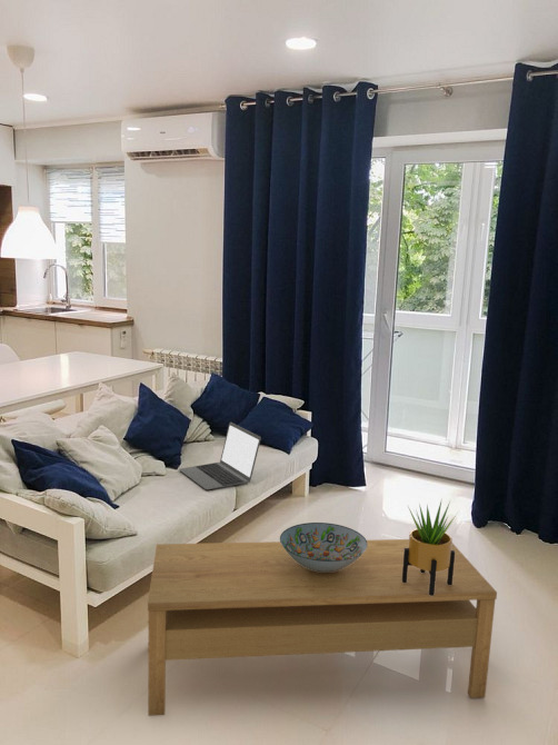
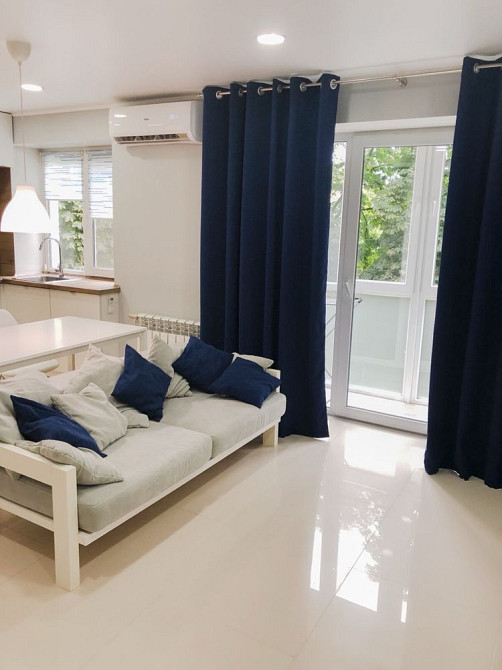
- coffee table [147,538,498,717]
- decorative bowl [279,522,368,572]
- laptop [178,421,262,490]
- potted plant [402,497,460,596]
